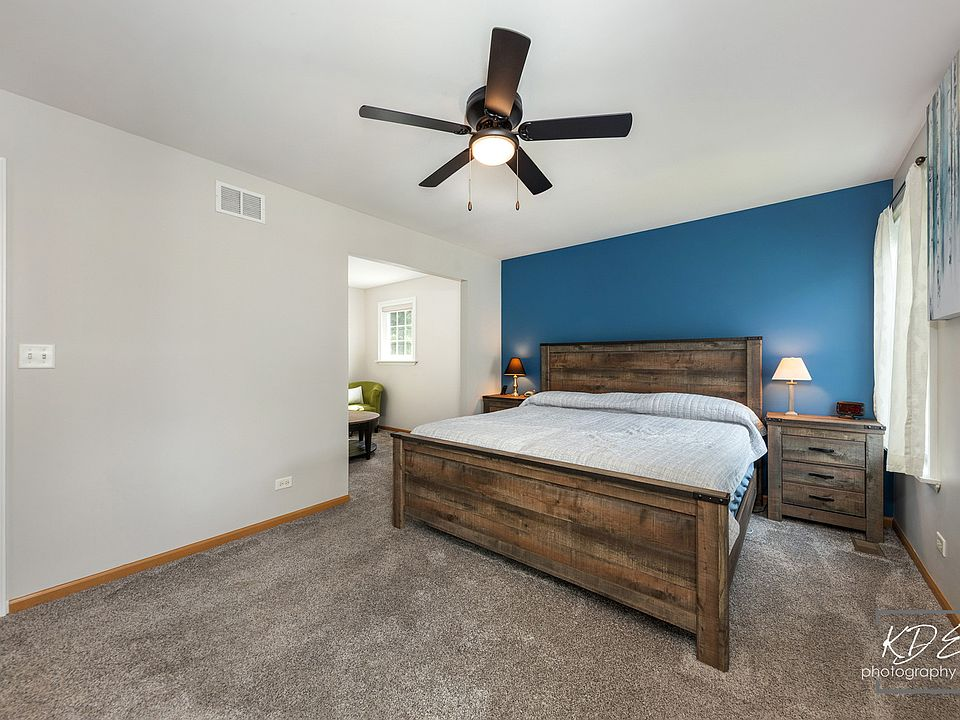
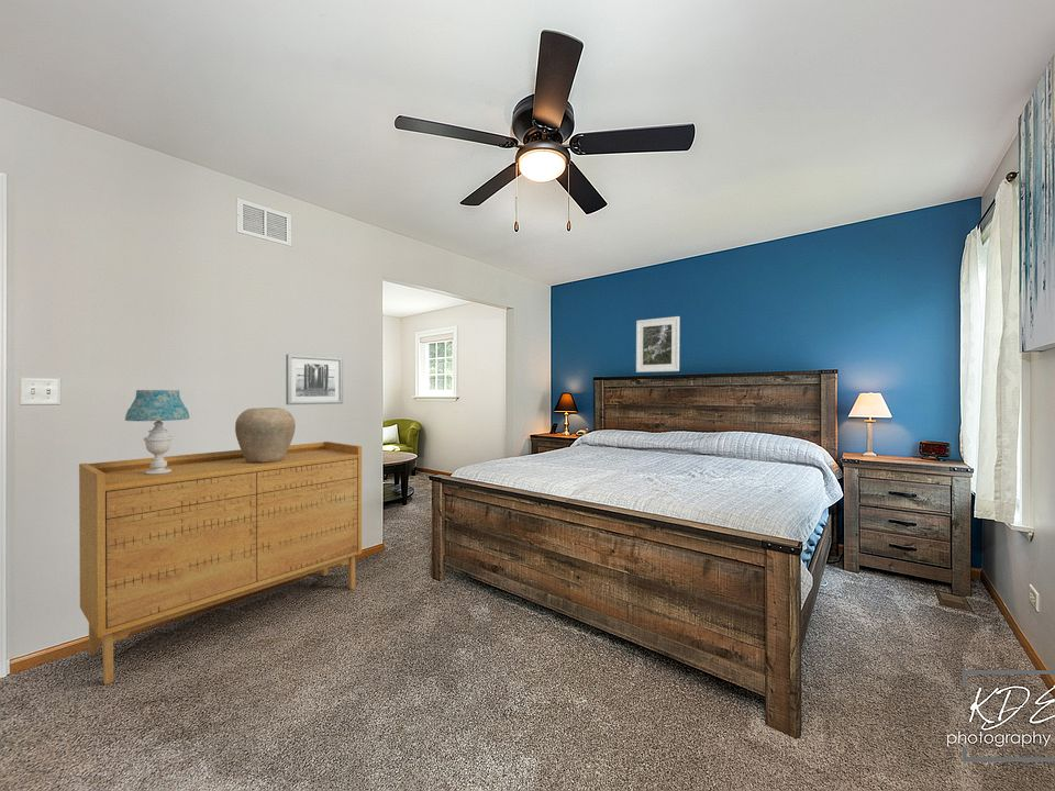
+ sideboard [78,441,363,686]
+ wall art [285,354,344,405]
+ table lamp [124,389,190,475]
+ vase [234,406,297,463]
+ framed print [635,315,680,374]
